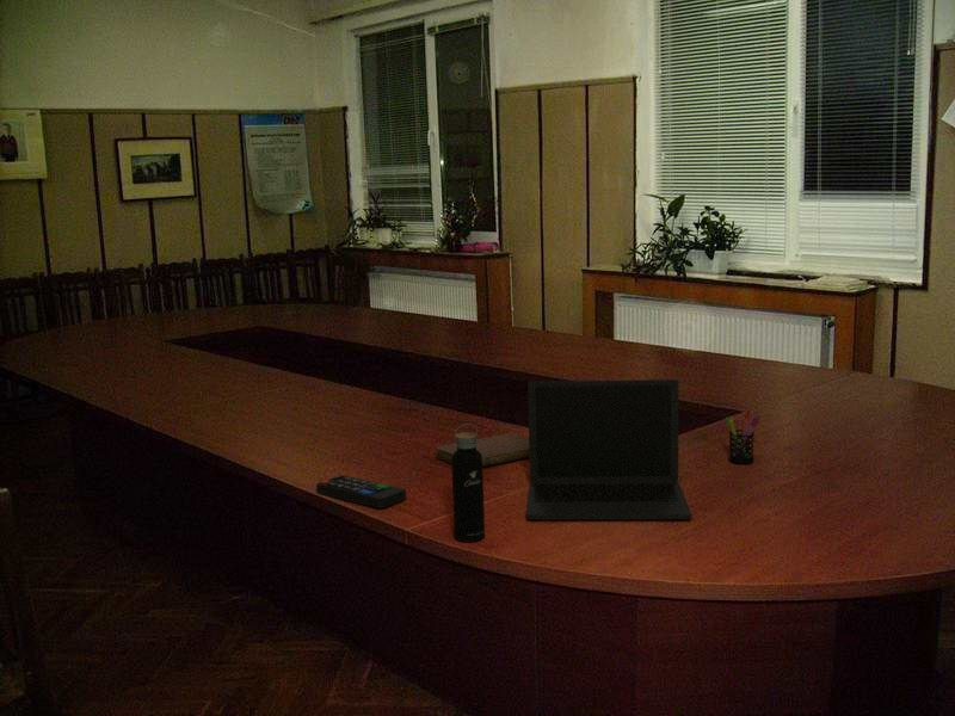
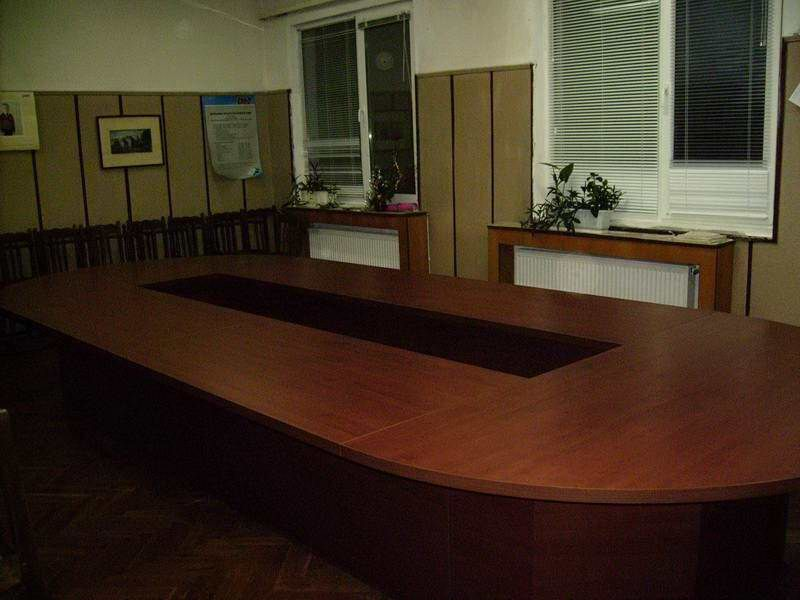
- pen holder [725,409,762,465]
- notebook [435,432,530,468]
- remote control [315,474,407,510]
- laptop [525,378,692,520]
- water bottle [450,422,486,543]
